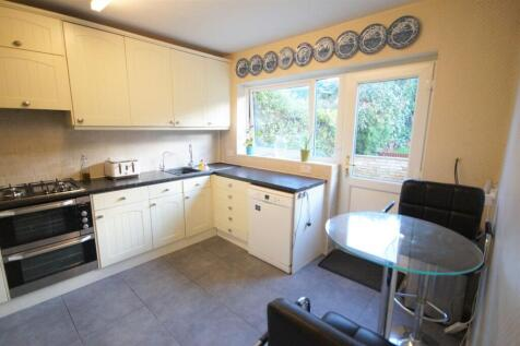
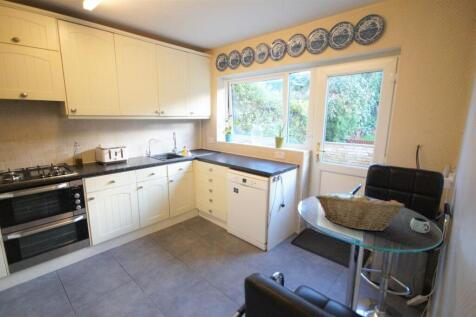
+ fruit basket [314,191,405,232]
+ mug [409,216,431,234]
